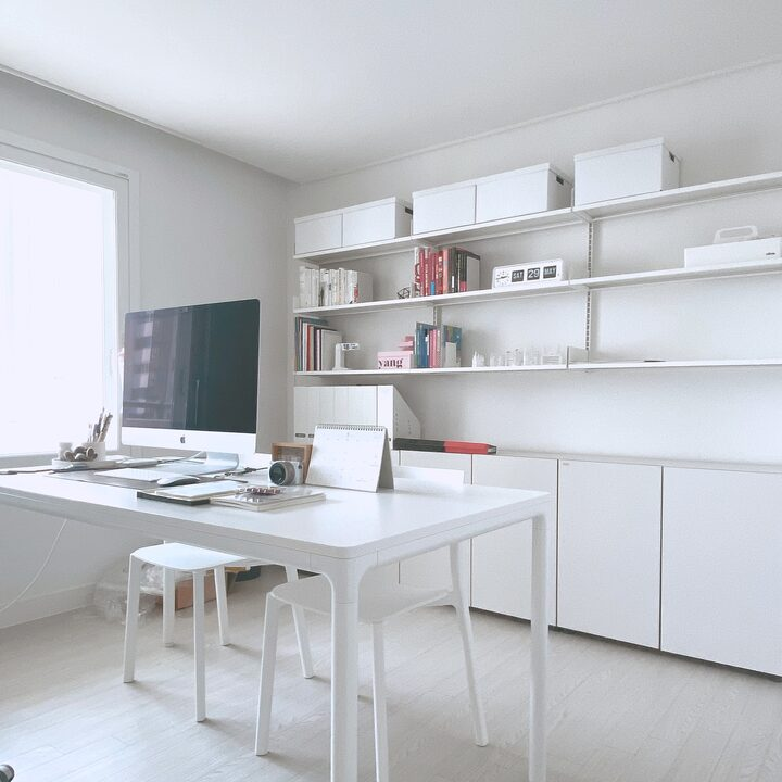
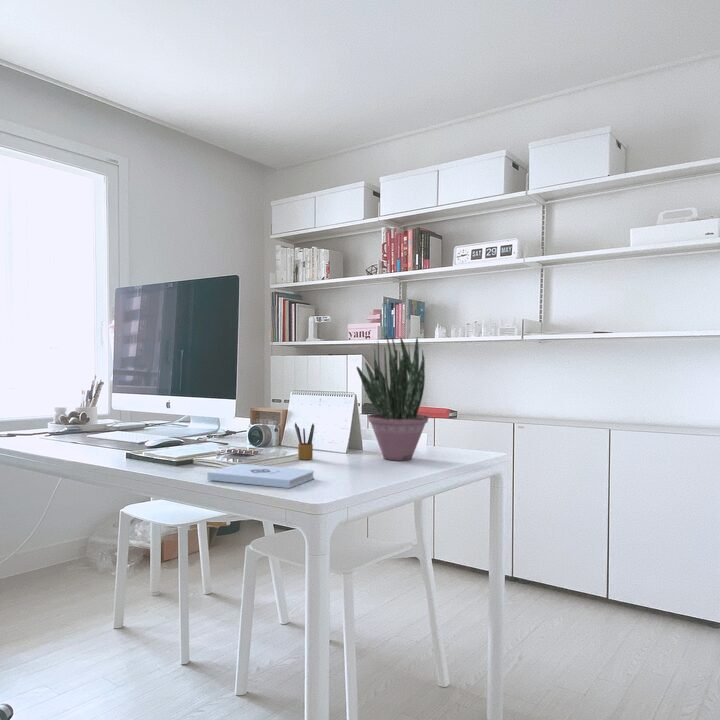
+ pencil box [294,422,315,461]
+ potted plant [356,333,430,461]
+ notepad [206,463,315,489]
